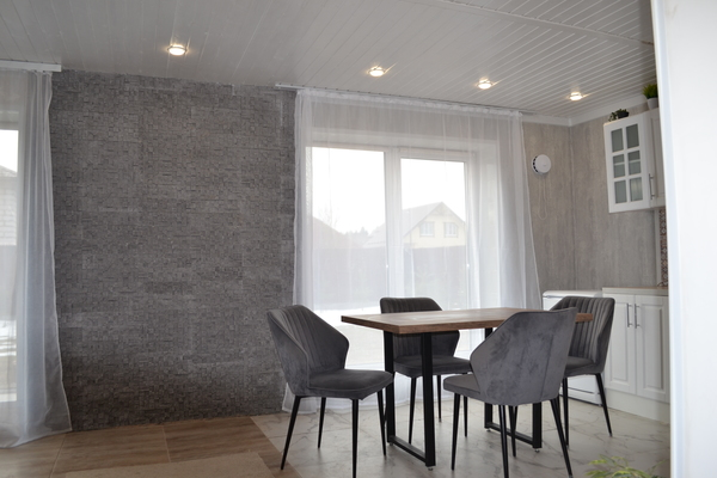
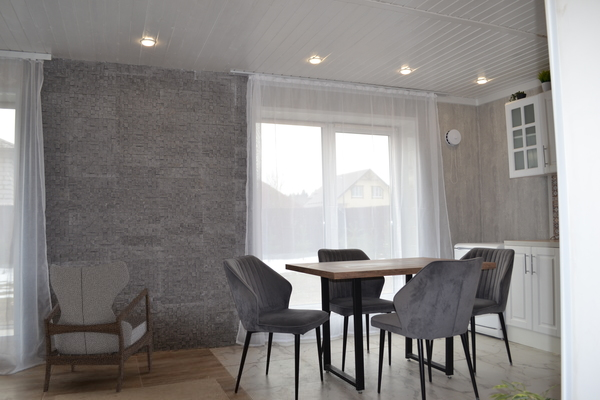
+ armchair [42,260,153,393]
